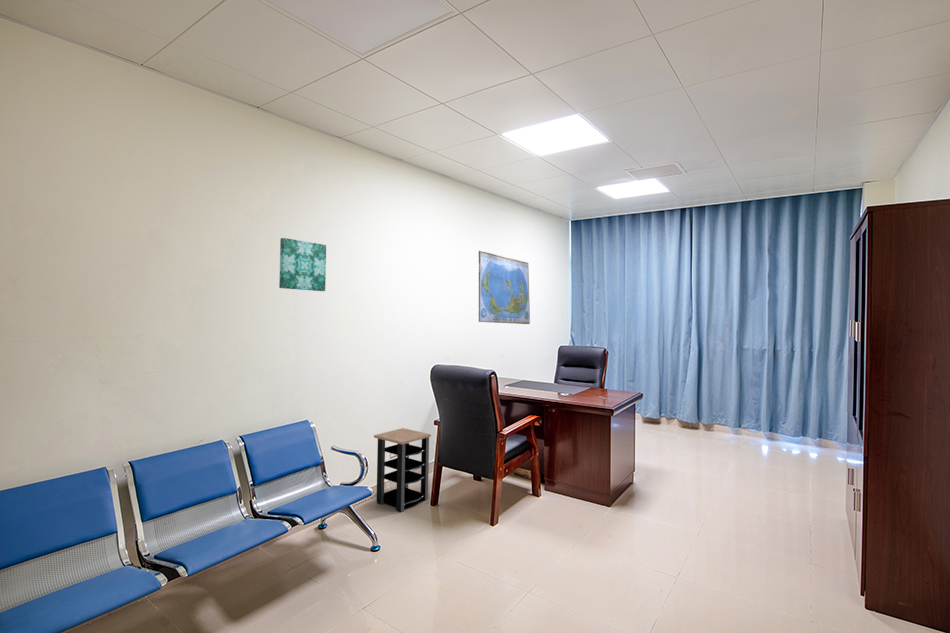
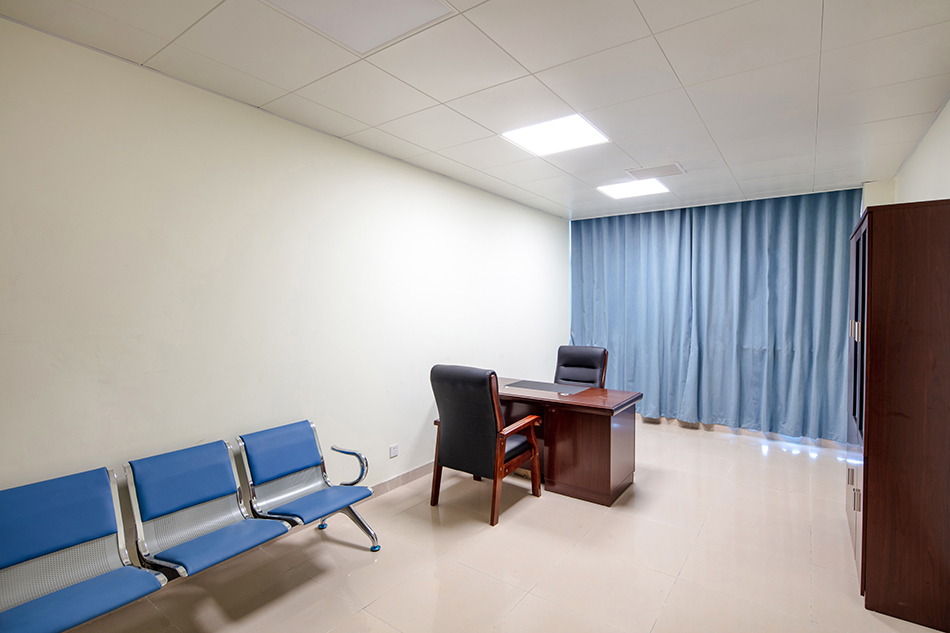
- wall art [278,237,327,292]
- world map [478,250,531,325]
- side table [373,427,432,512]
